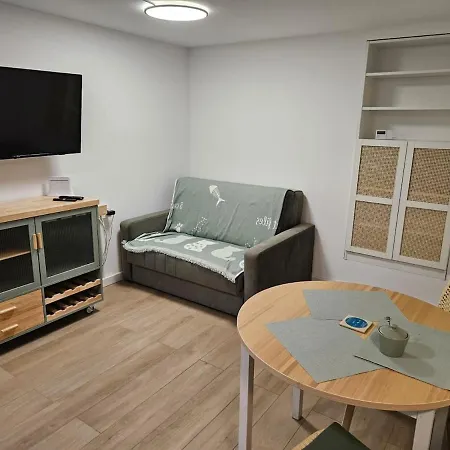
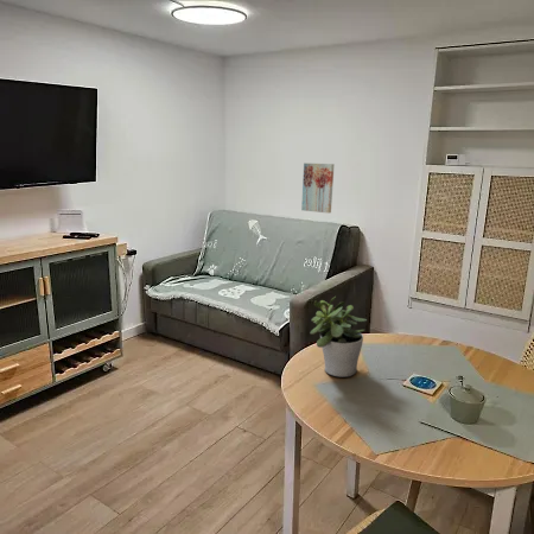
+ potted plant [309,295,368,379]
+ wall art [300,161,336,214]
